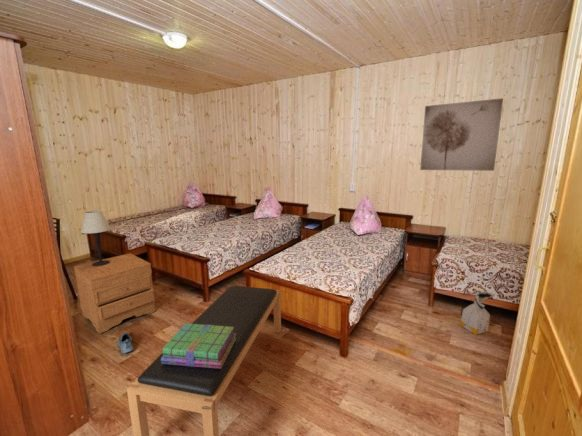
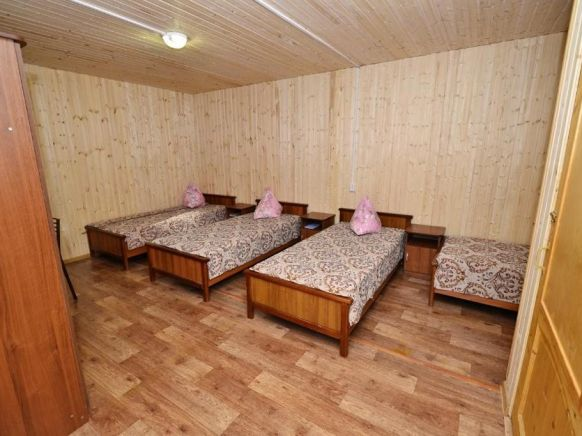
- nightstand [73,252,156,335]
- wall art [419,97,504,172]
- table lamp [80,210,112,266]
- bag [459,291,494,336]
- bench [126,285,282,436]
- shoe [116,332,134,354]
- stack of books [161,322,236,369]
